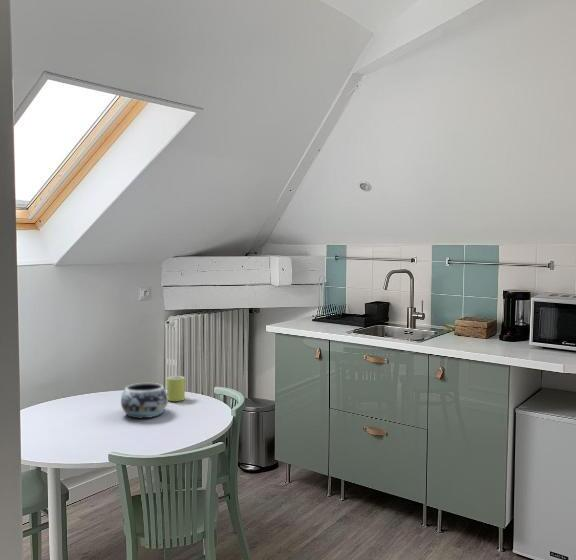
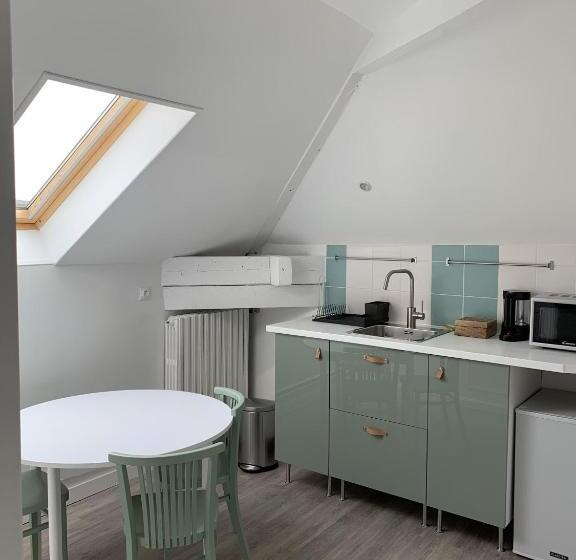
- mug [166,375,186,402]
- decorative bowl [120,382,169,419]
